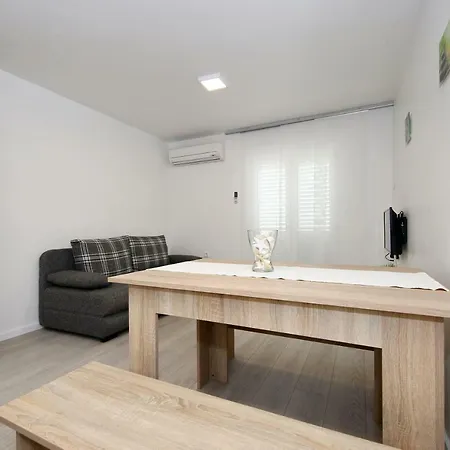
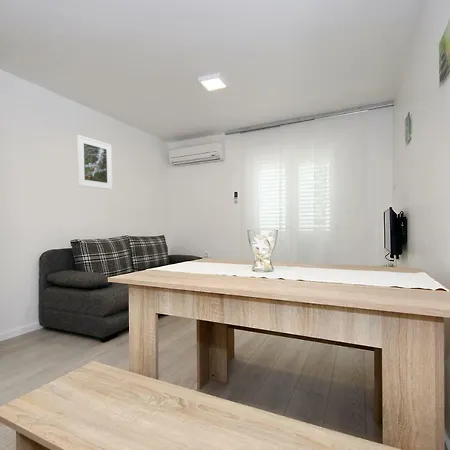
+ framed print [76,134,114,191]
